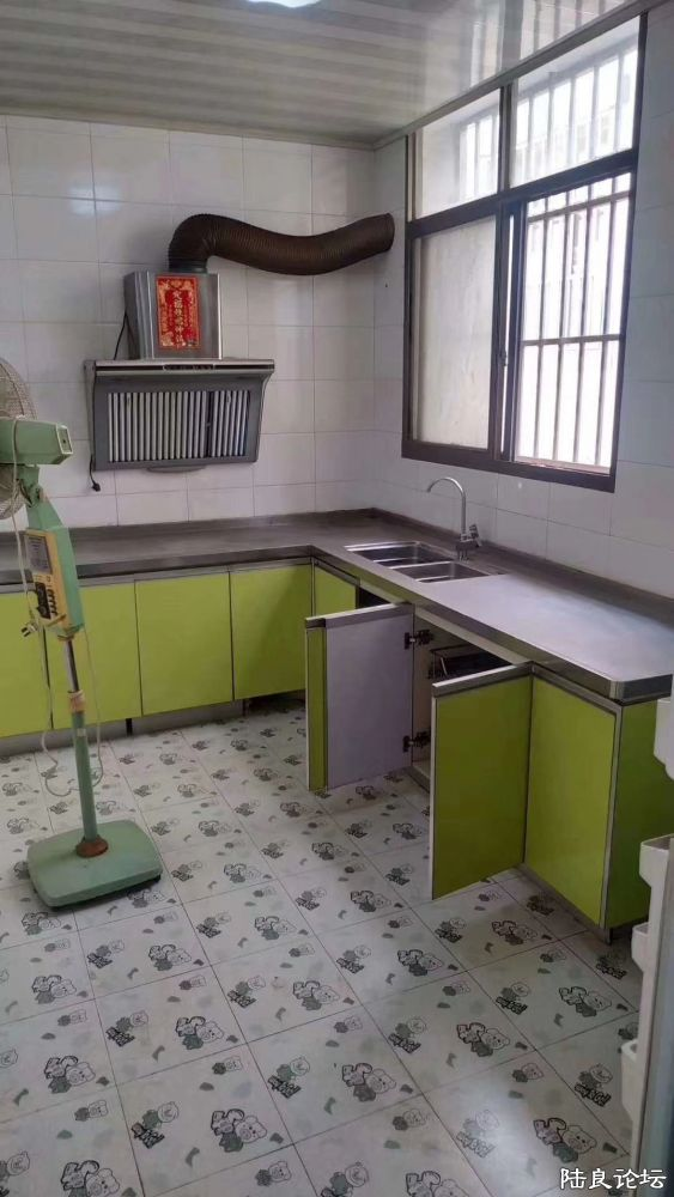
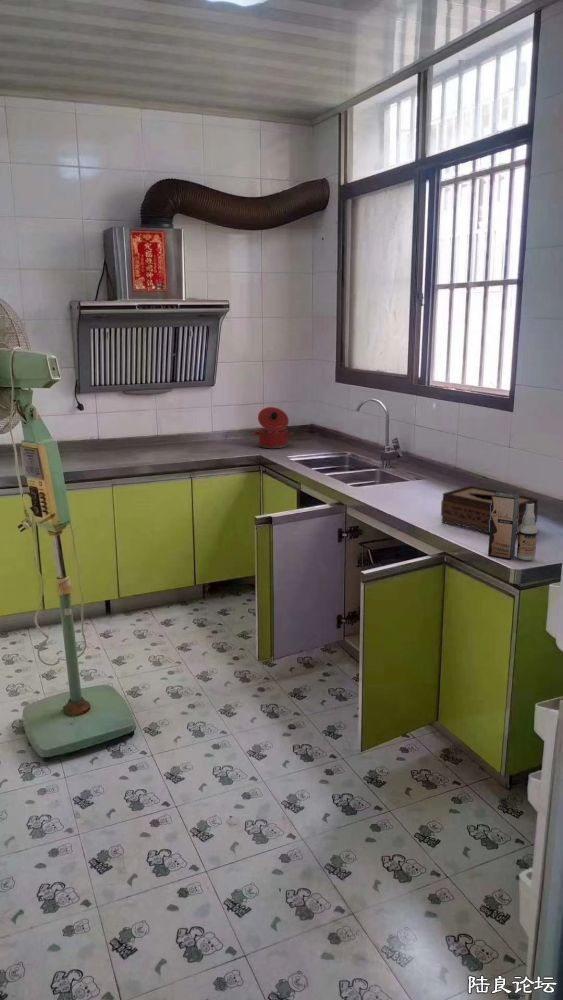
+ spray bottle [487,492,538,561]
+ tissue box [440,485,539,536]
+ cooking pot [252,406,294,449]
